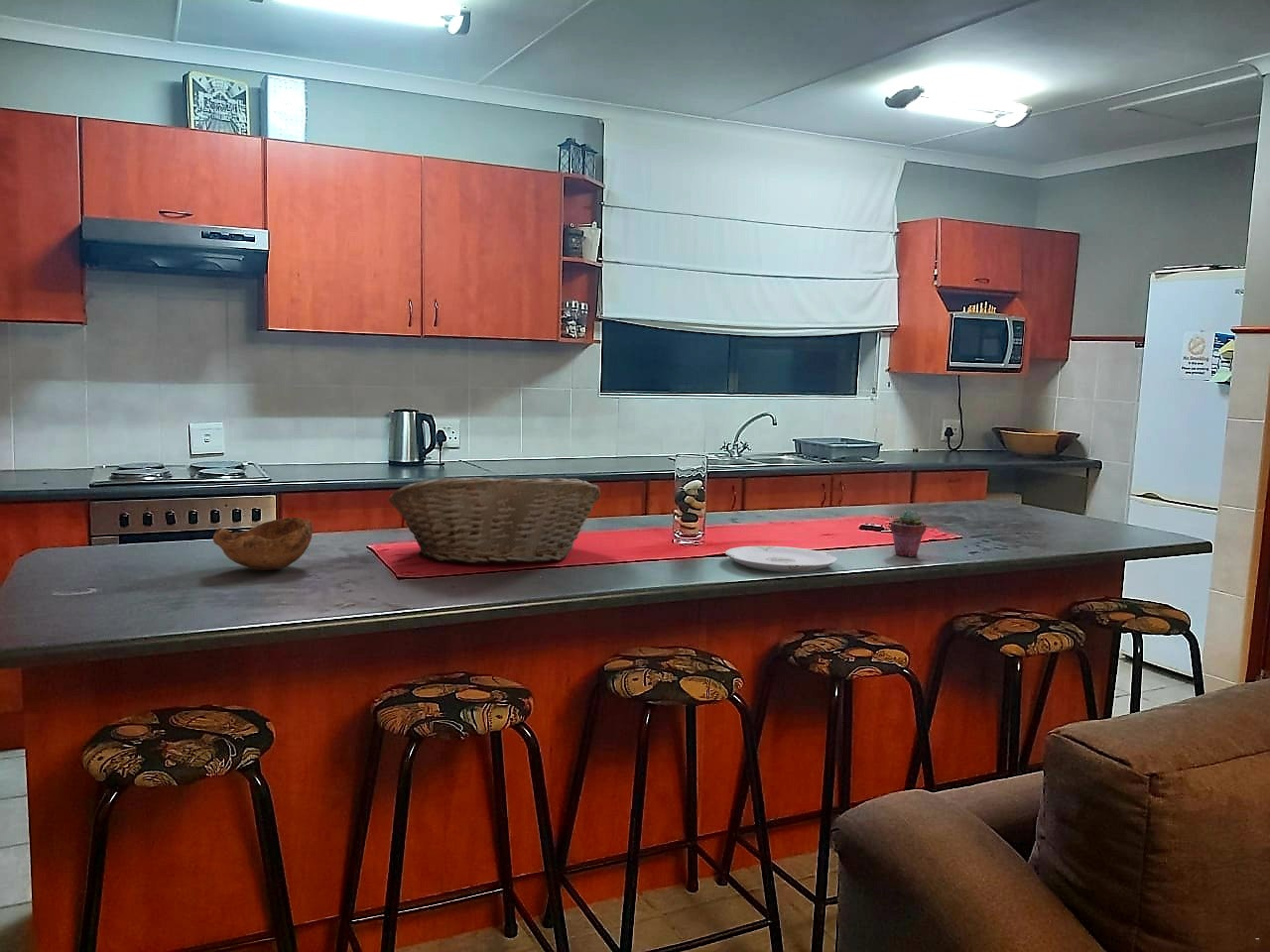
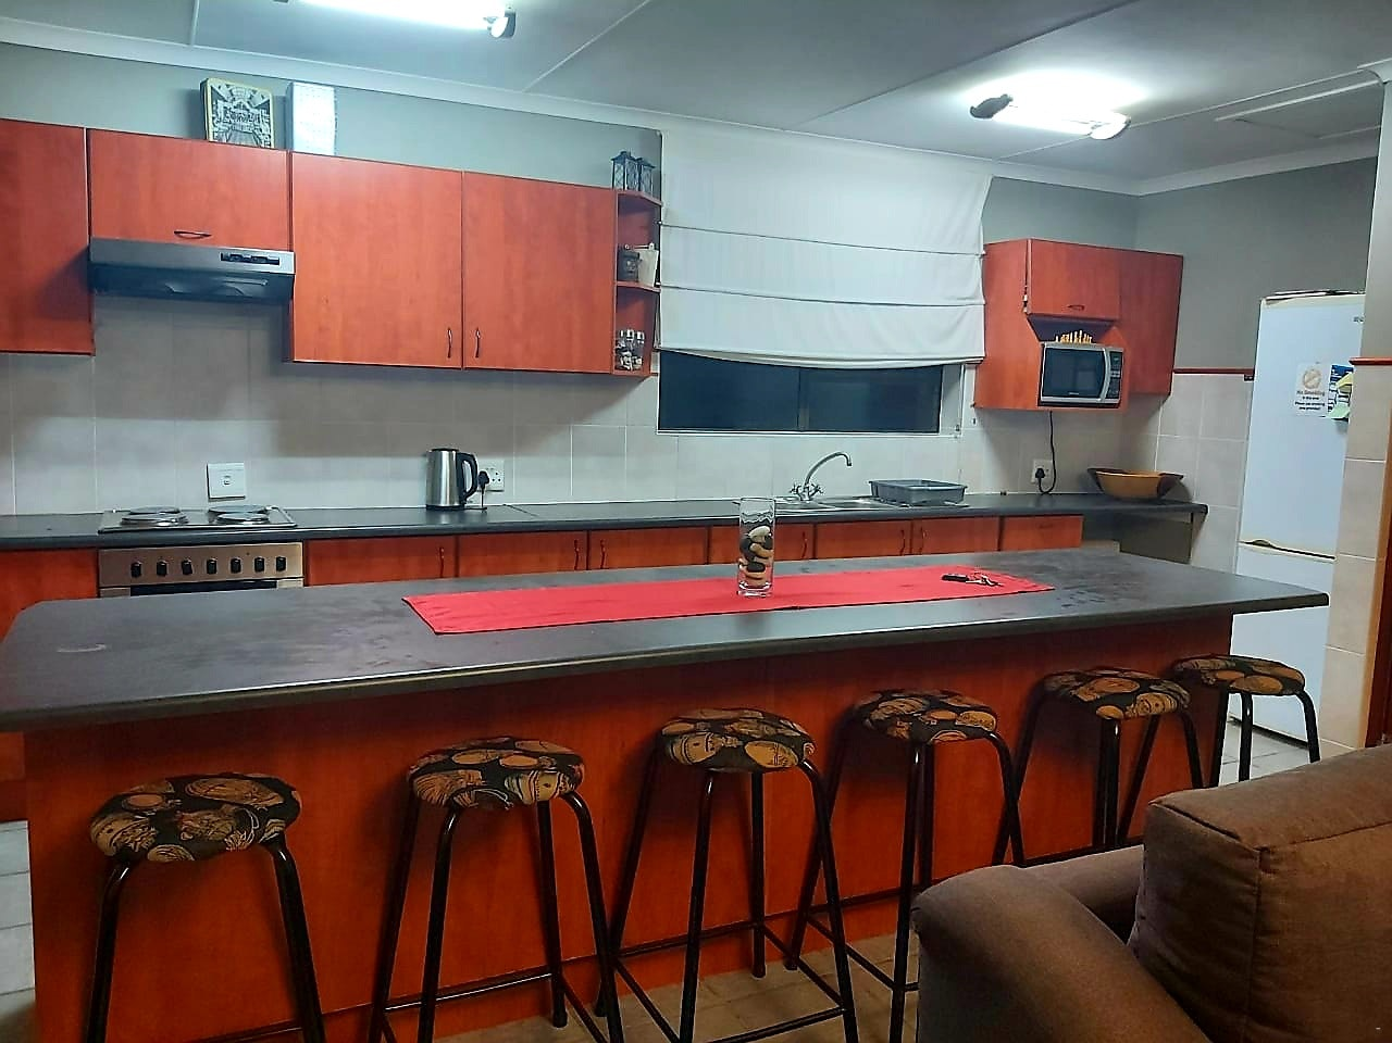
- plate [724,545,838,573]
- fruit basket [388,476,601,565]
- bowl [212,517,314,571]
- potted succulent [889,509,927,557]
